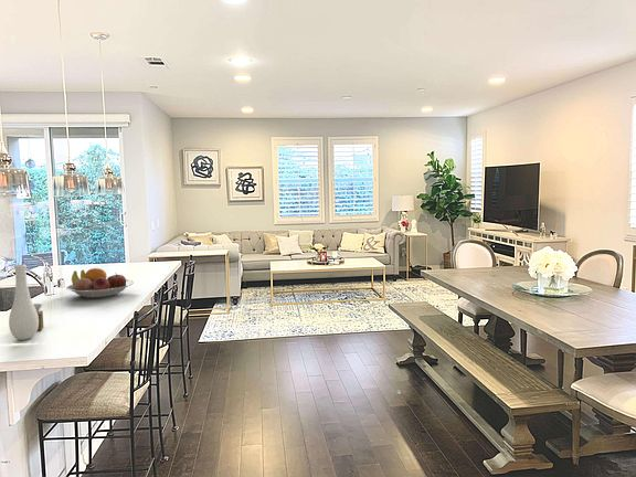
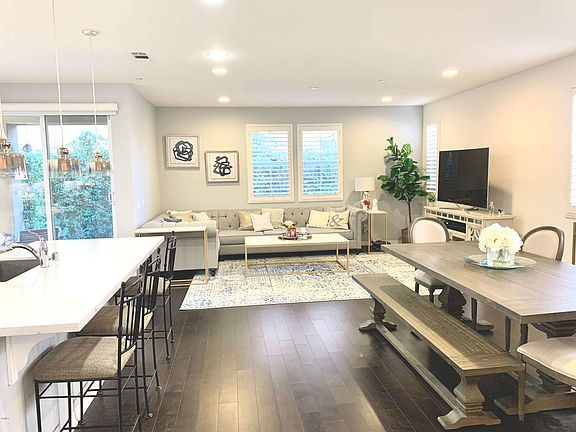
- vase [8,264,44,341]
- fruit bowl [65,267,135,299]
